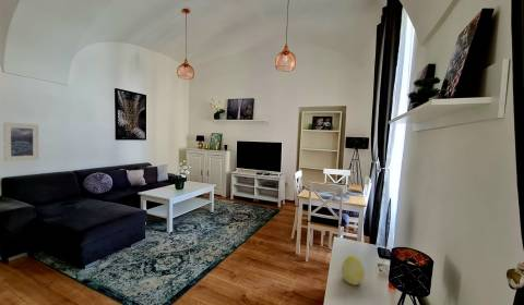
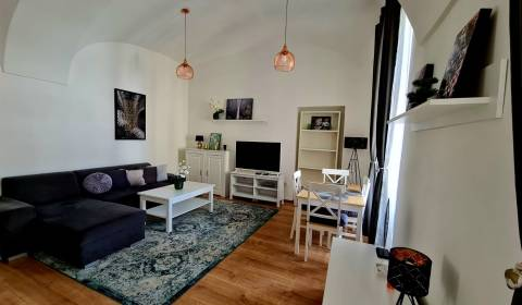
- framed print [2,121,39,162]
- decorative egg [341,254,366,286]
